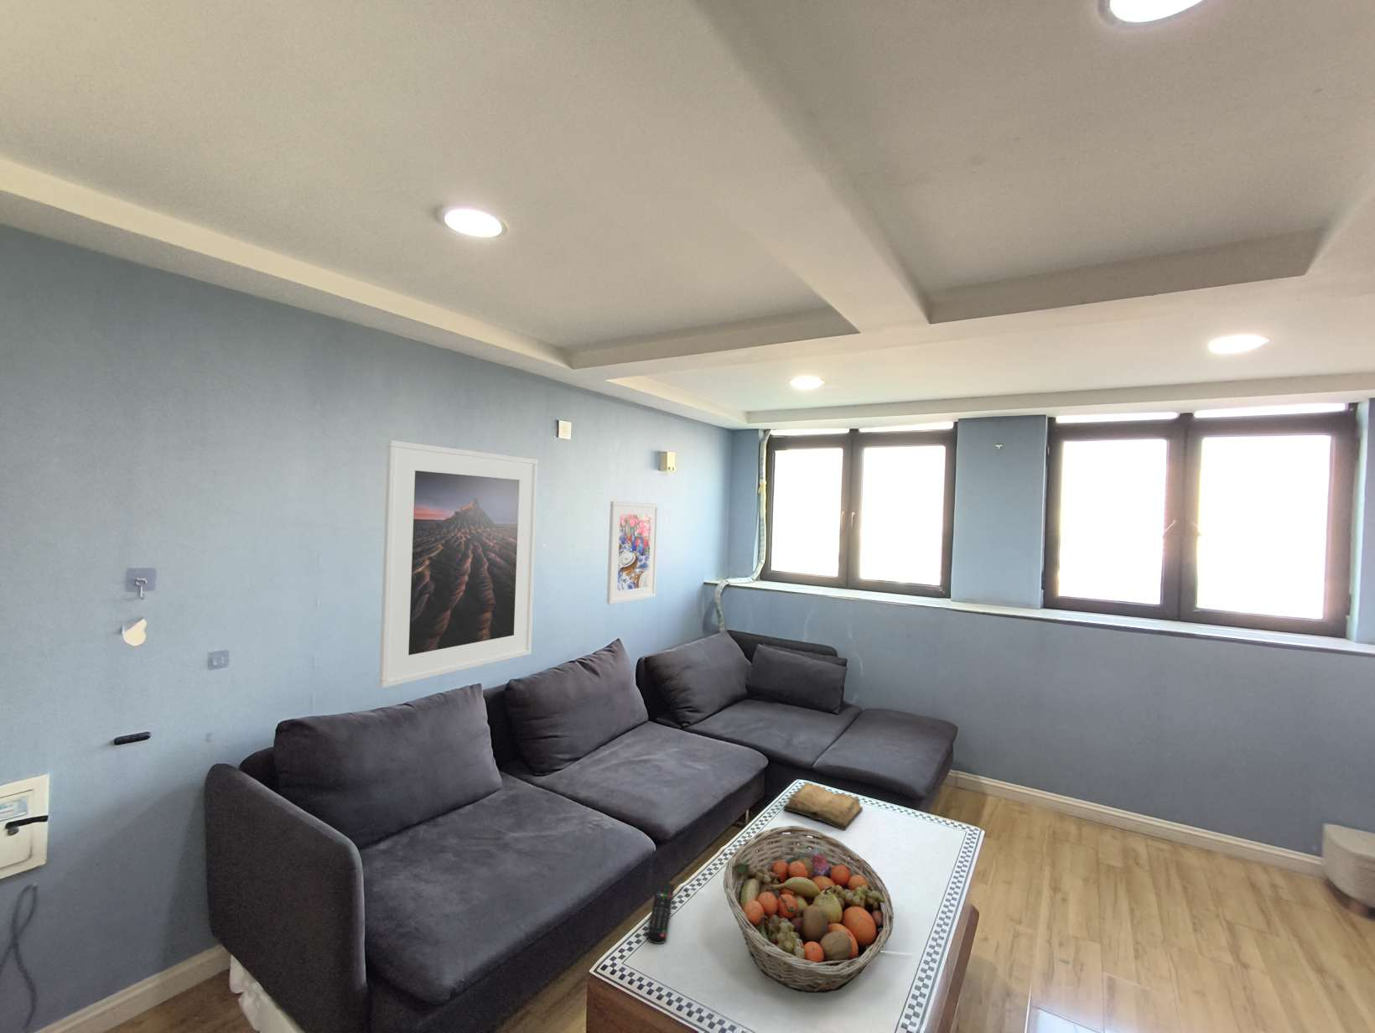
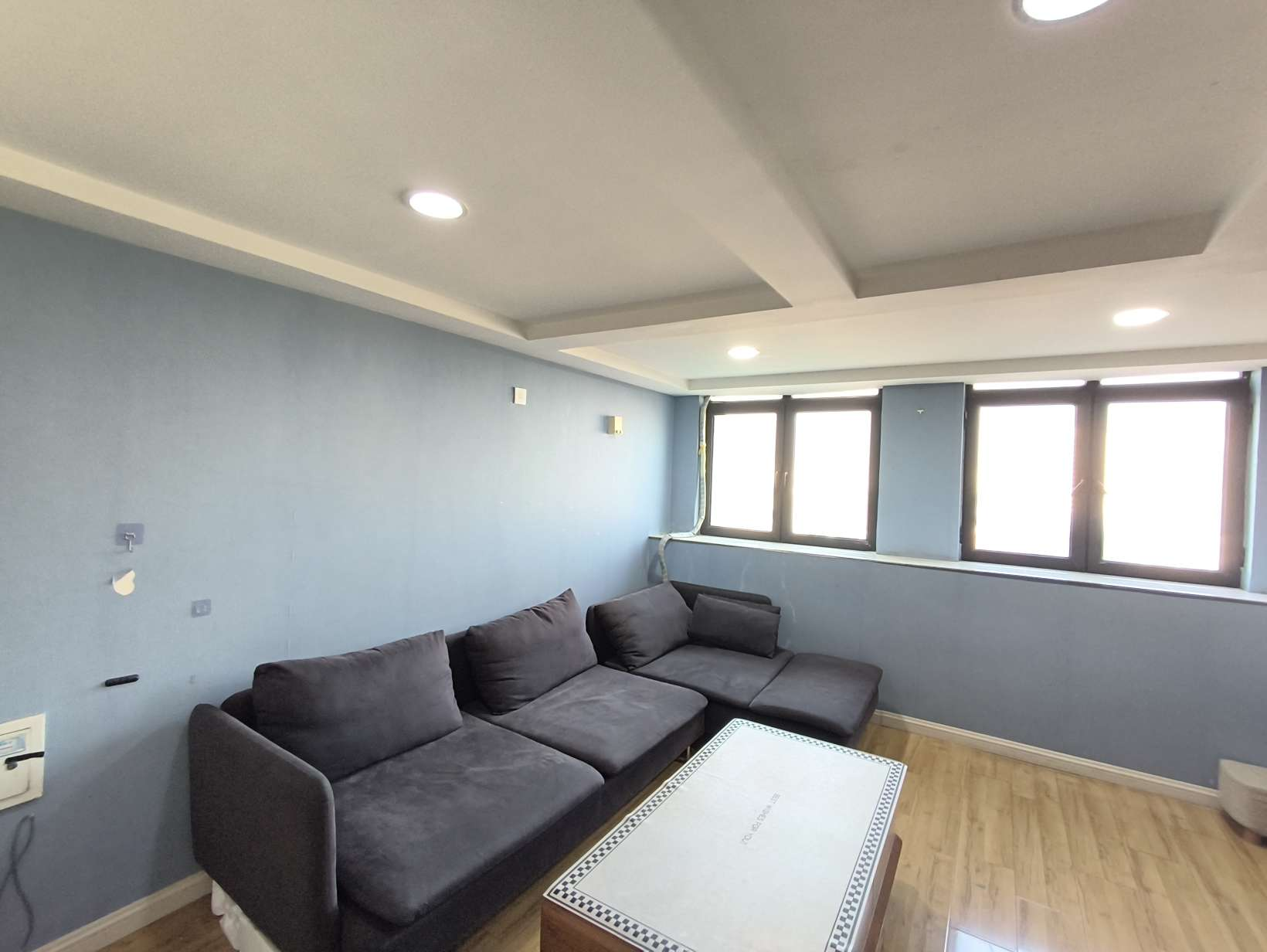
- fruit basket [723,825,894,994]
- diary [782,781,864,832]
- remote control [646,881,676,945]
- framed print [607,500,660,605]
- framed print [378,439,539,688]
